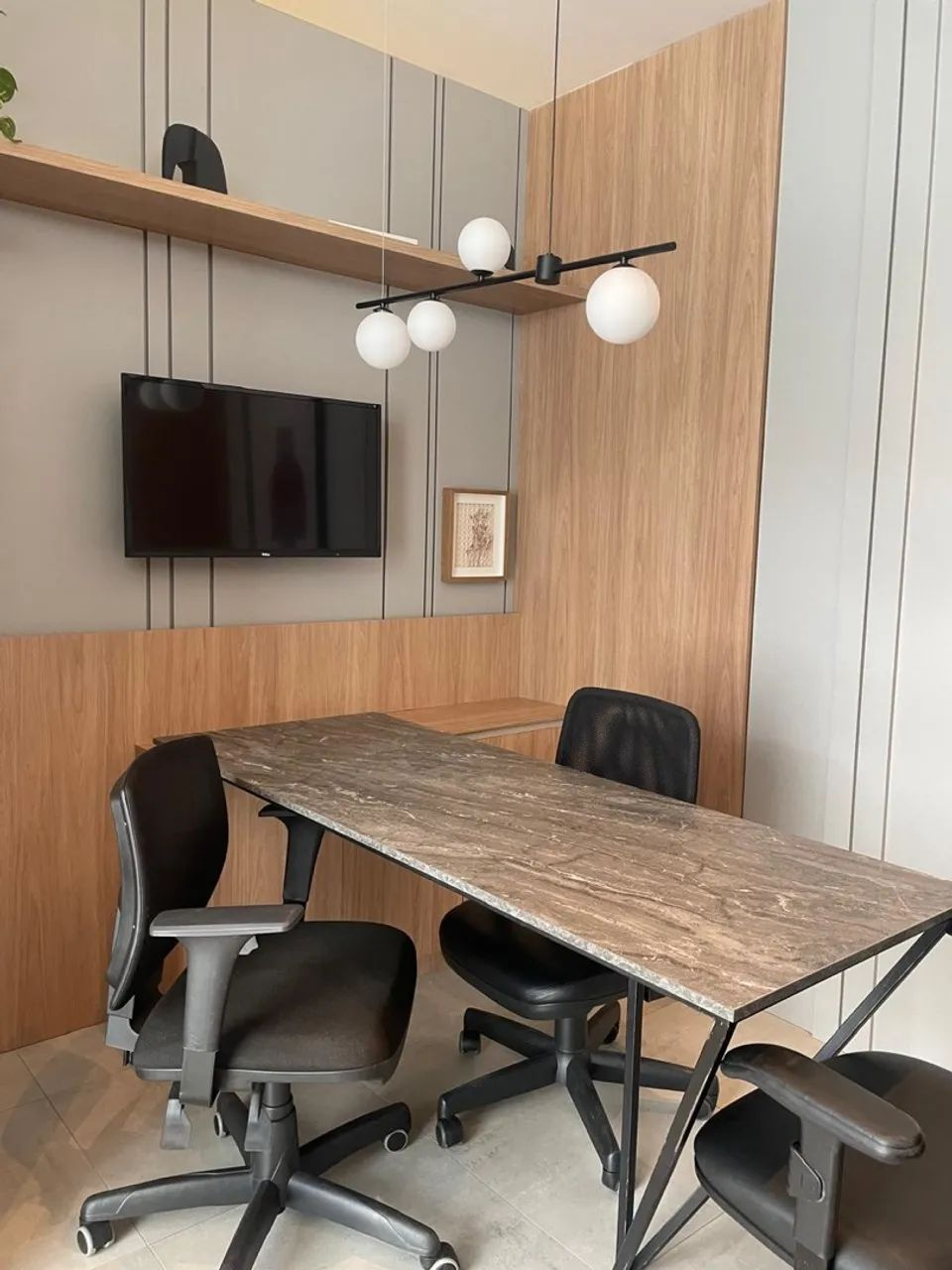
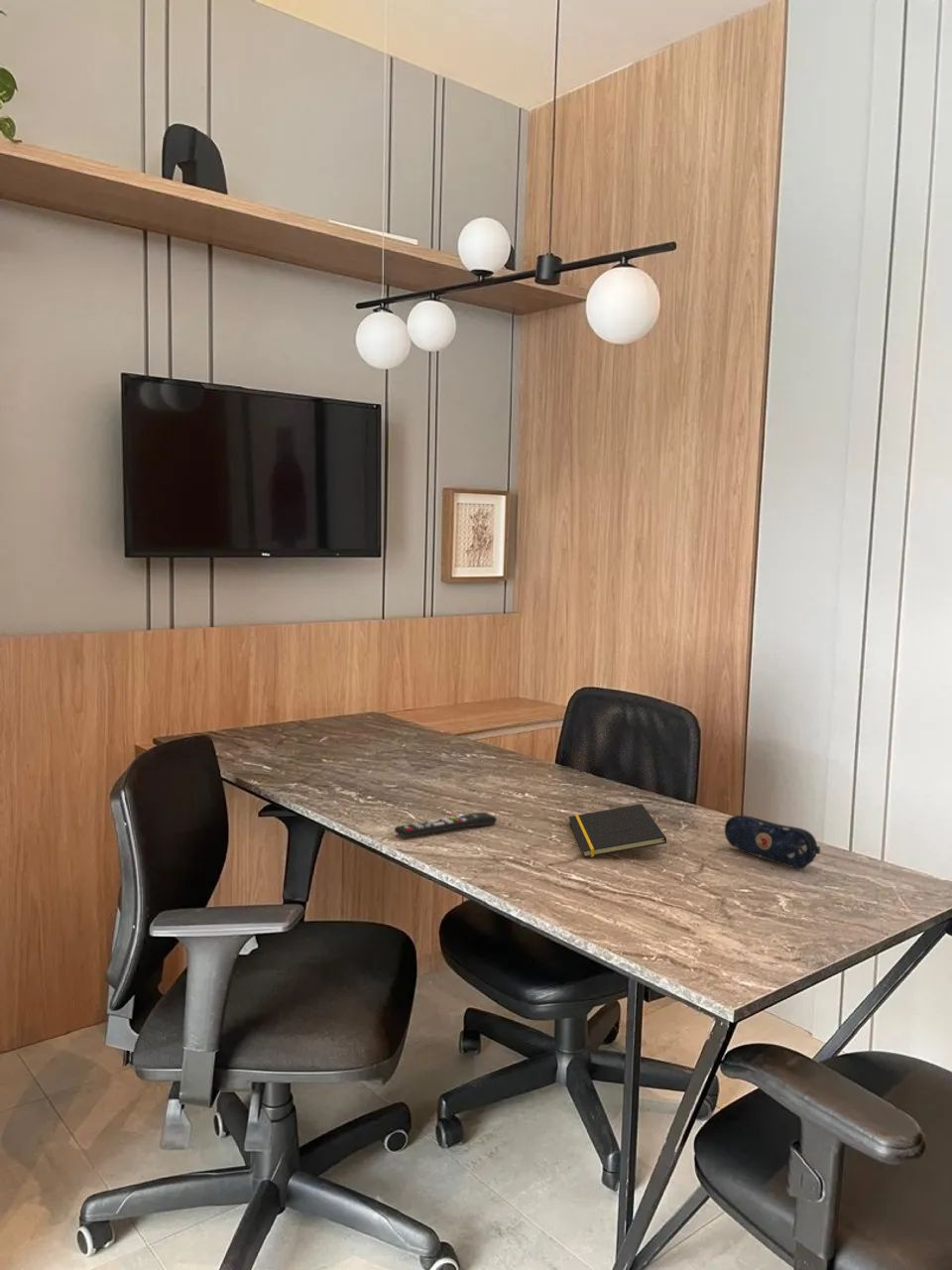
+ pencil case [724,815,821,870]
+ remote control [394,812,498,838]
+ notepad [568,803,667,858]
